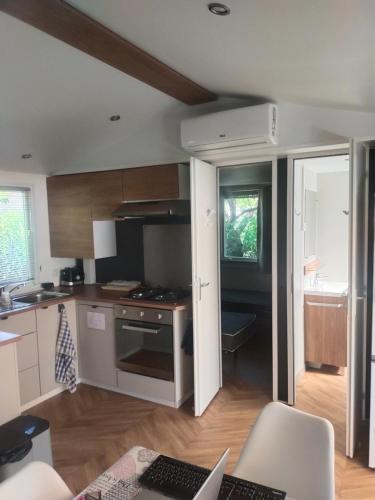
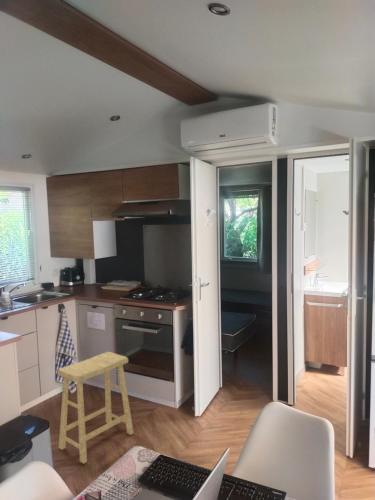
+ stool [56,351,134,465]
